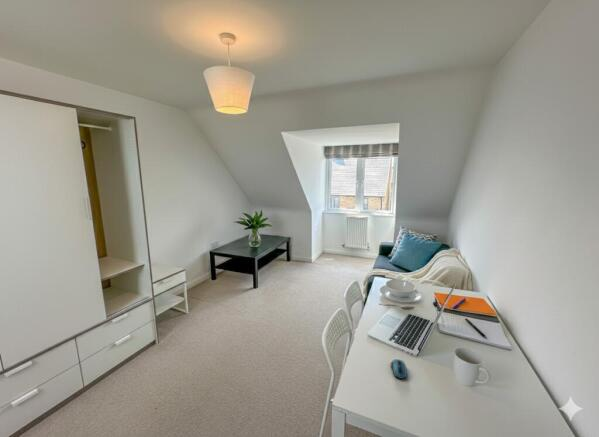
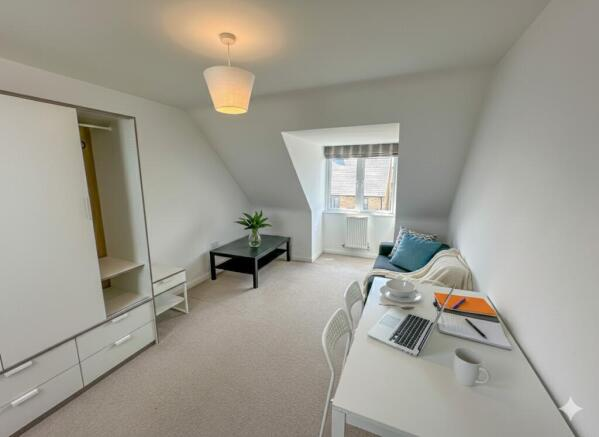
- computer mouse [390,358,408,380]
